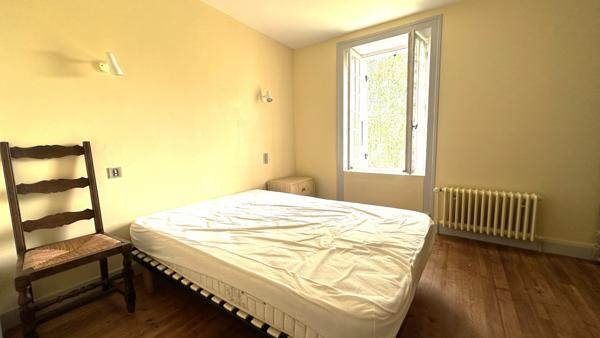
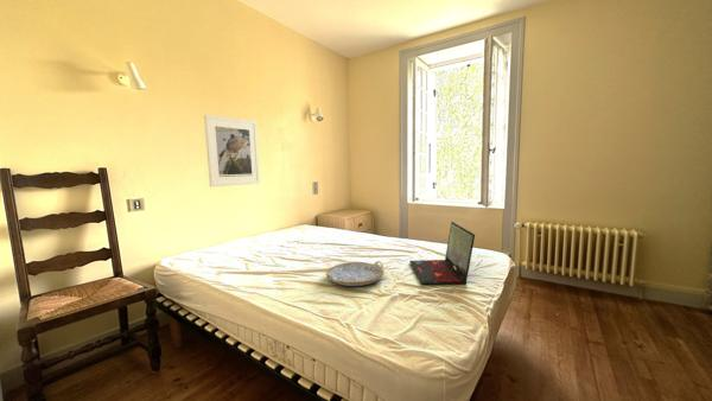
+ laptop [408,221,476,286]
+ serving tray [325,260,386,287]
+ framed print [203,114,261,187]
